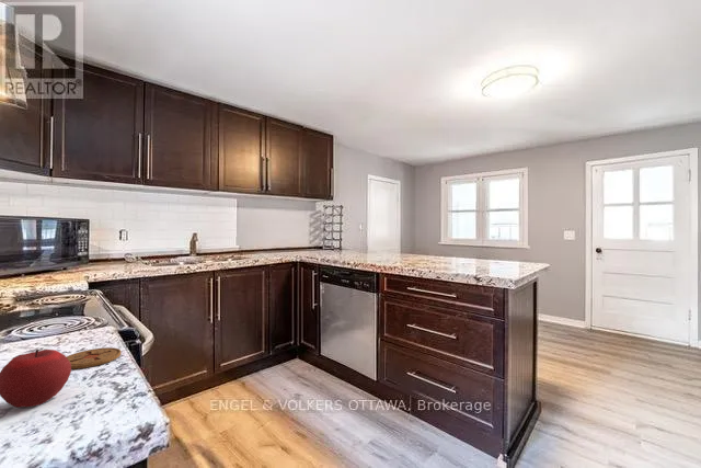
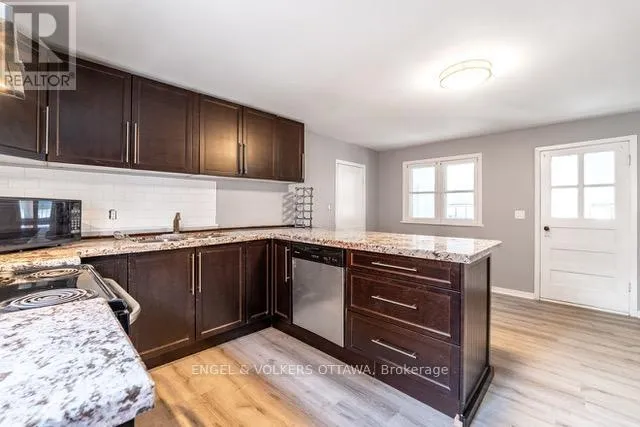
- apple [0,349,72,409]
- coaster [66,346,122,370]
